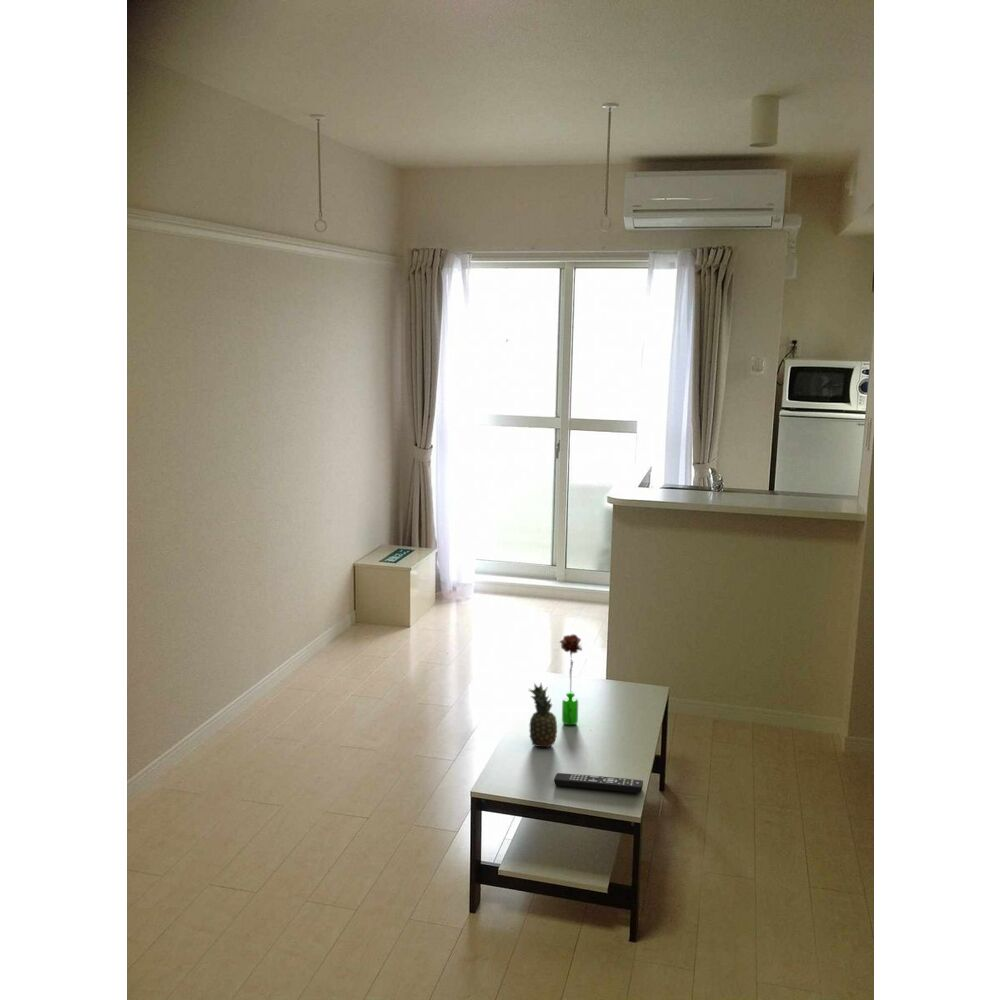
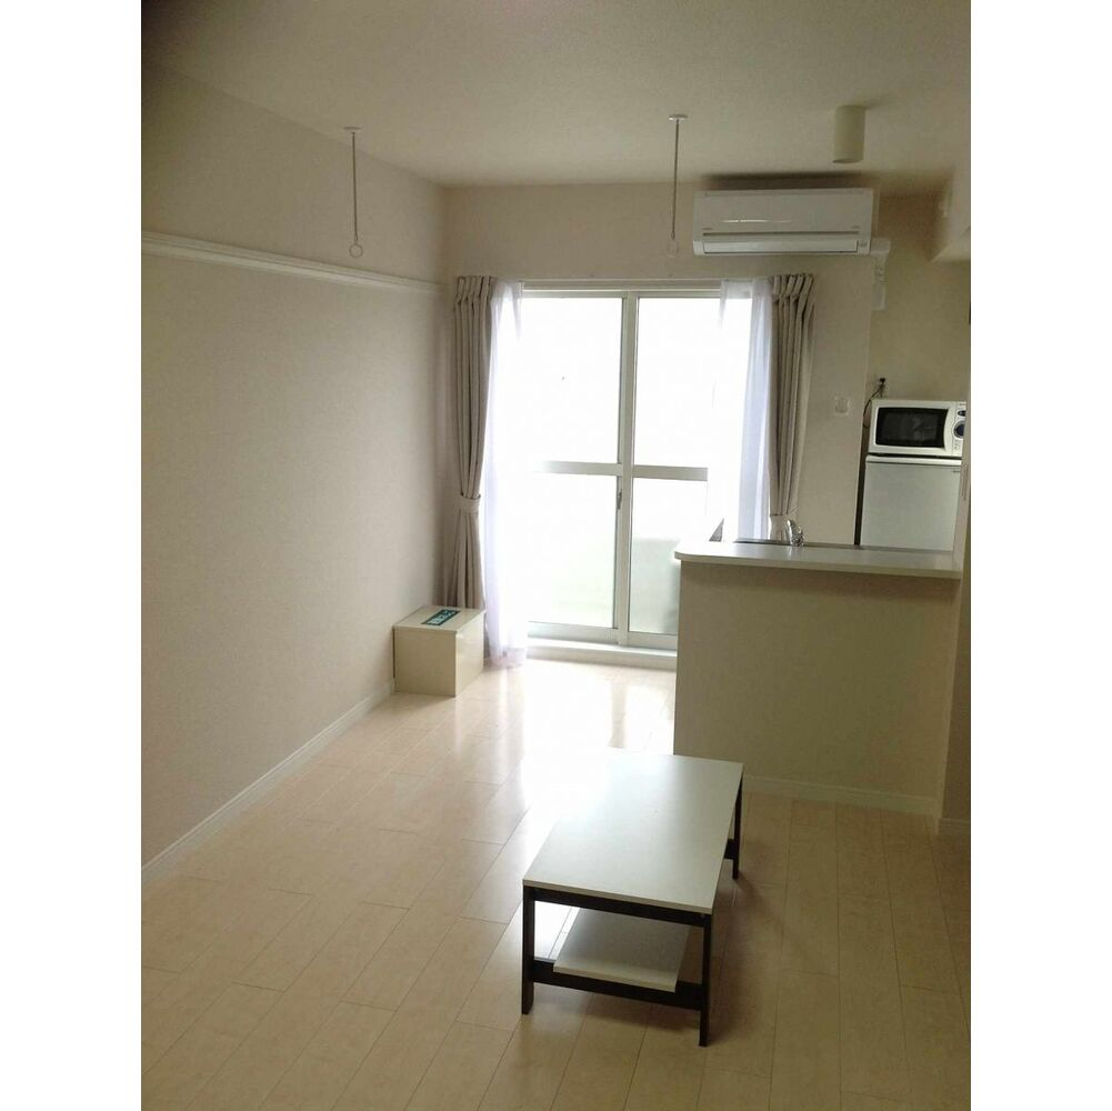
- flower [558,633,583,726]
- remote control [553,772,644,794]
- fruit [528,682,558,749]
